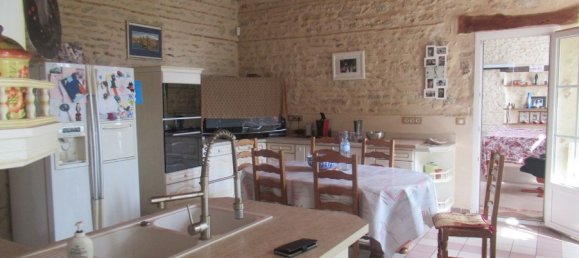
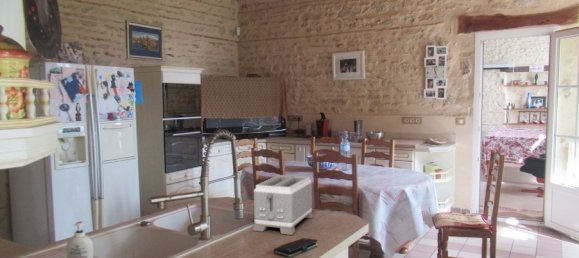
+ toaster [251,174,315,236]
